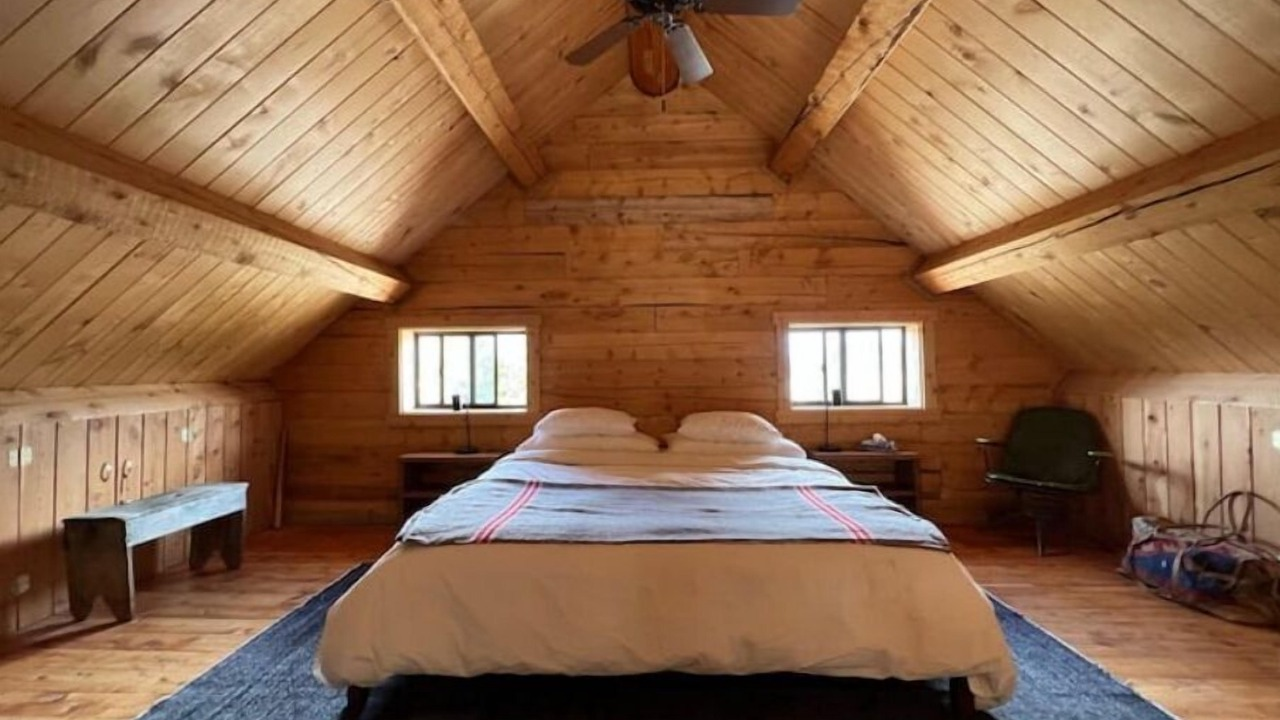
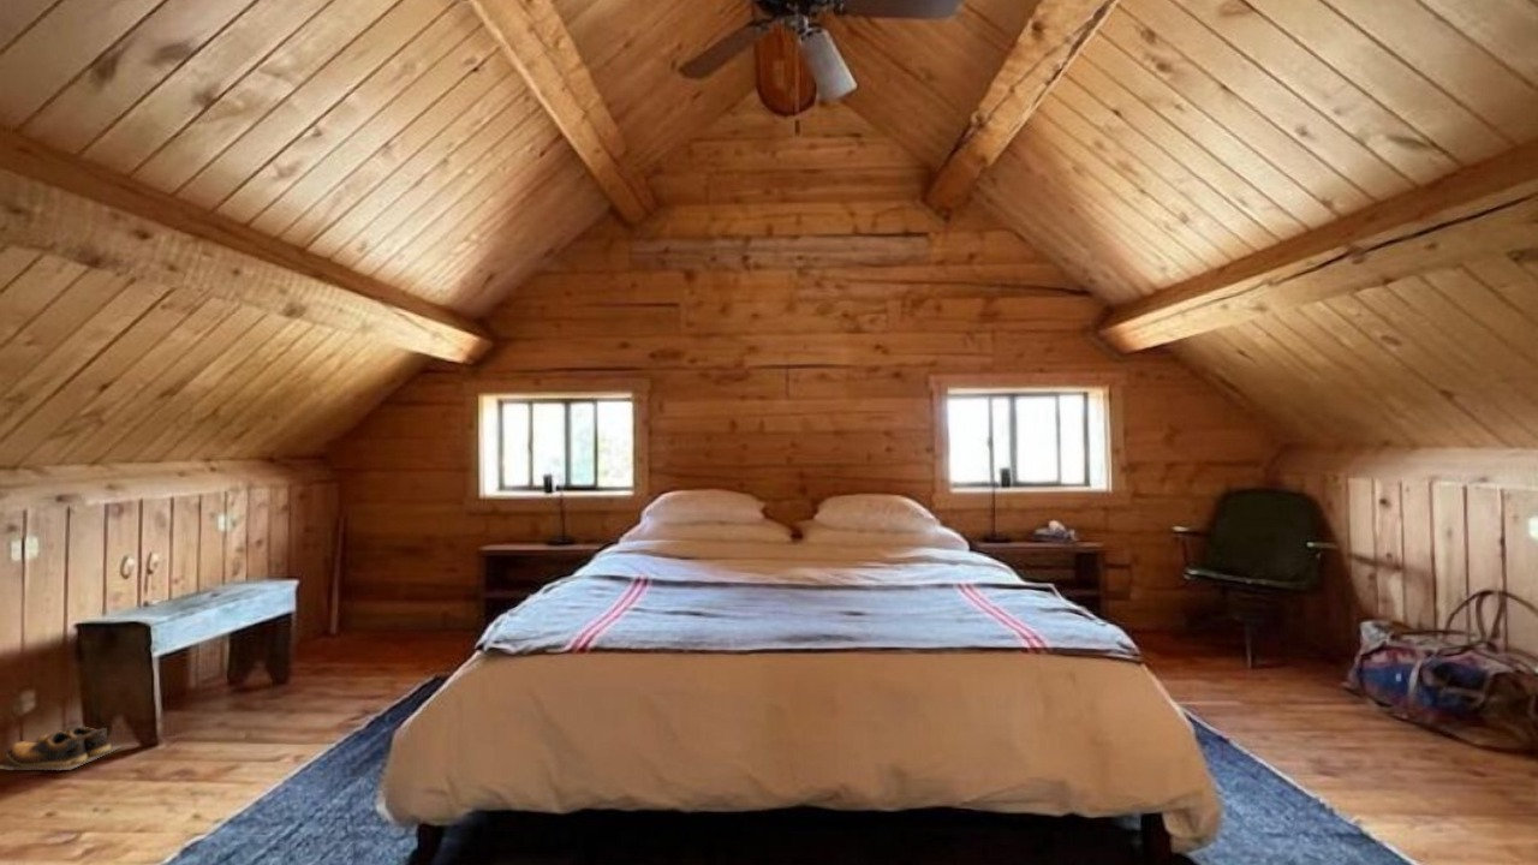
+ shoes [0,724,124,771]
